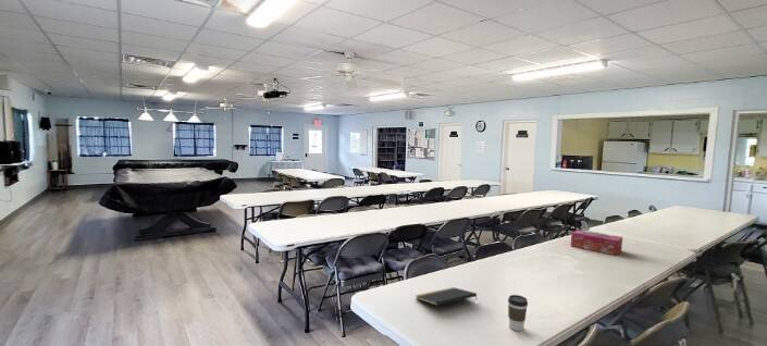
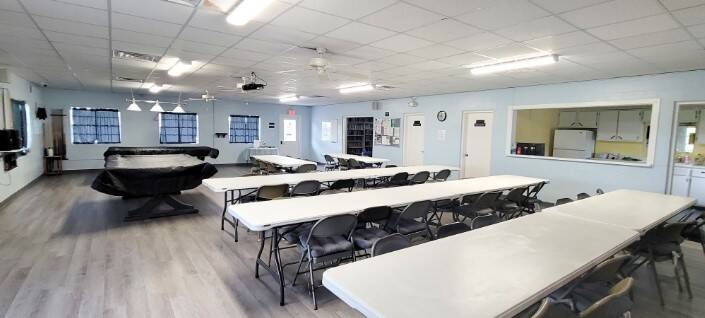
- coffee cup [507,294,529,332]
- tissue box [570,228,623,256]
- notepad [415,286,478,307]
